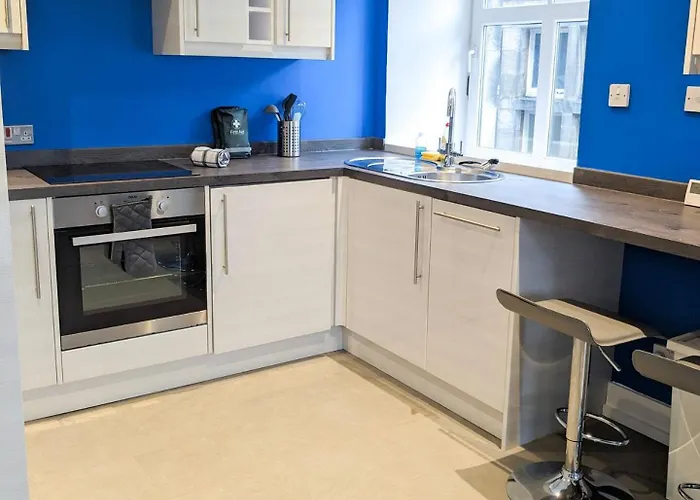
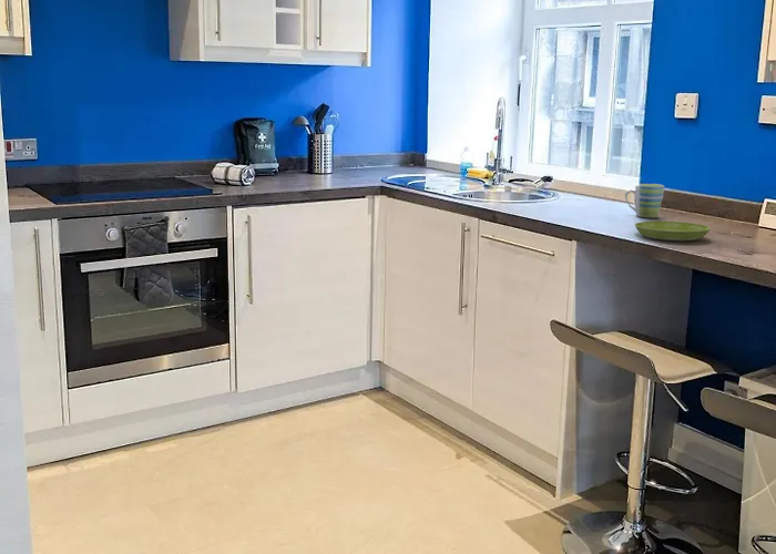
+ saucer [634,220,712,242]
+ mug [624,183,665,218]
